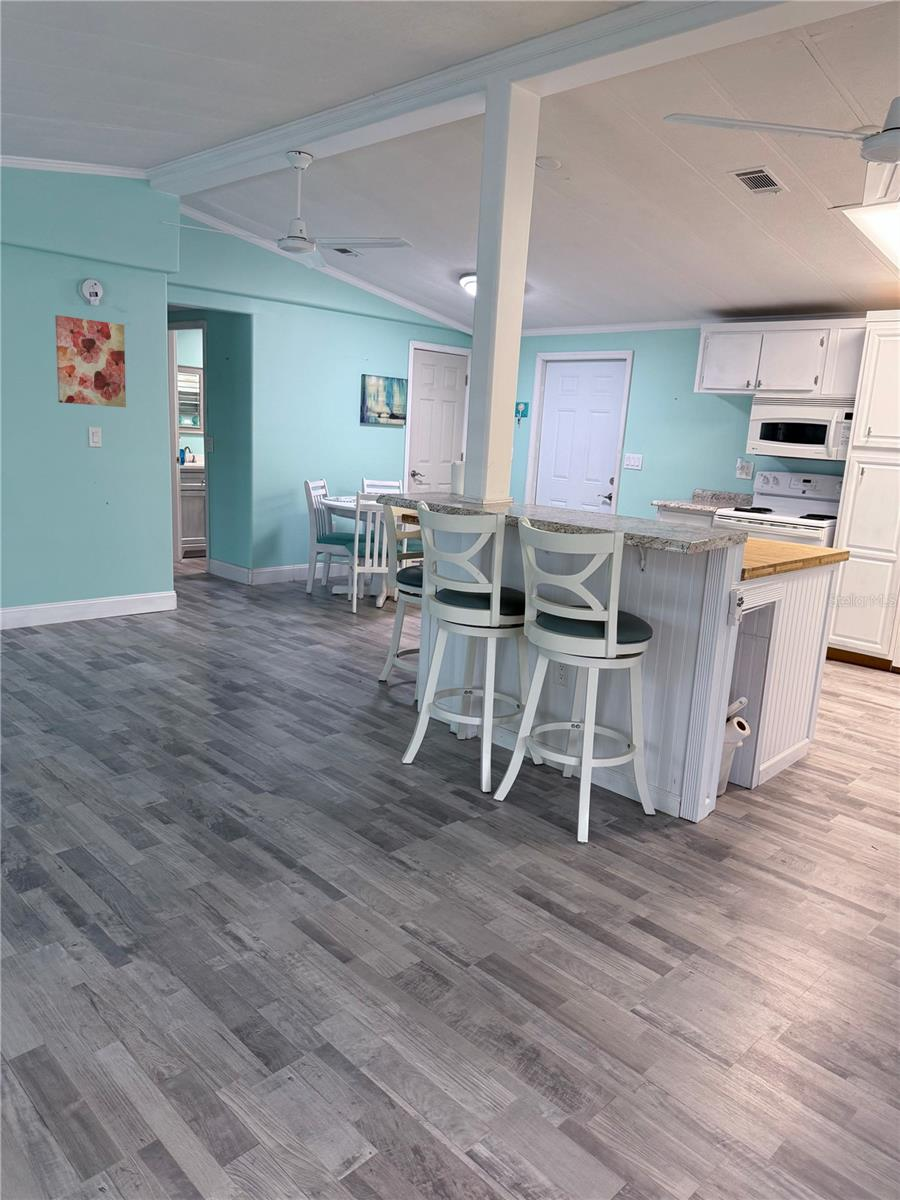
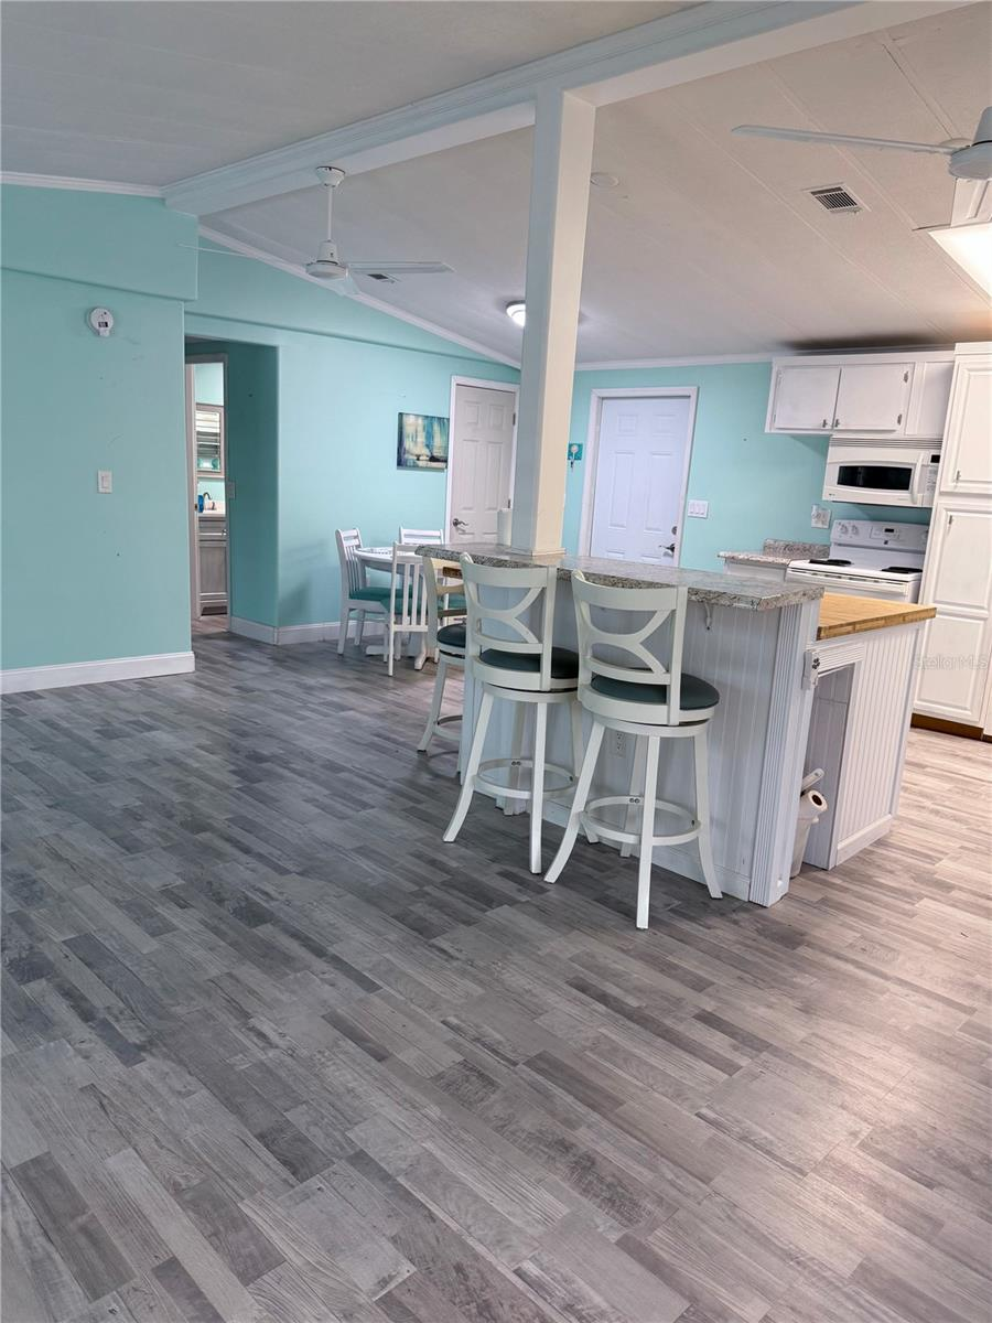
- wall art [54,314,127,408]
